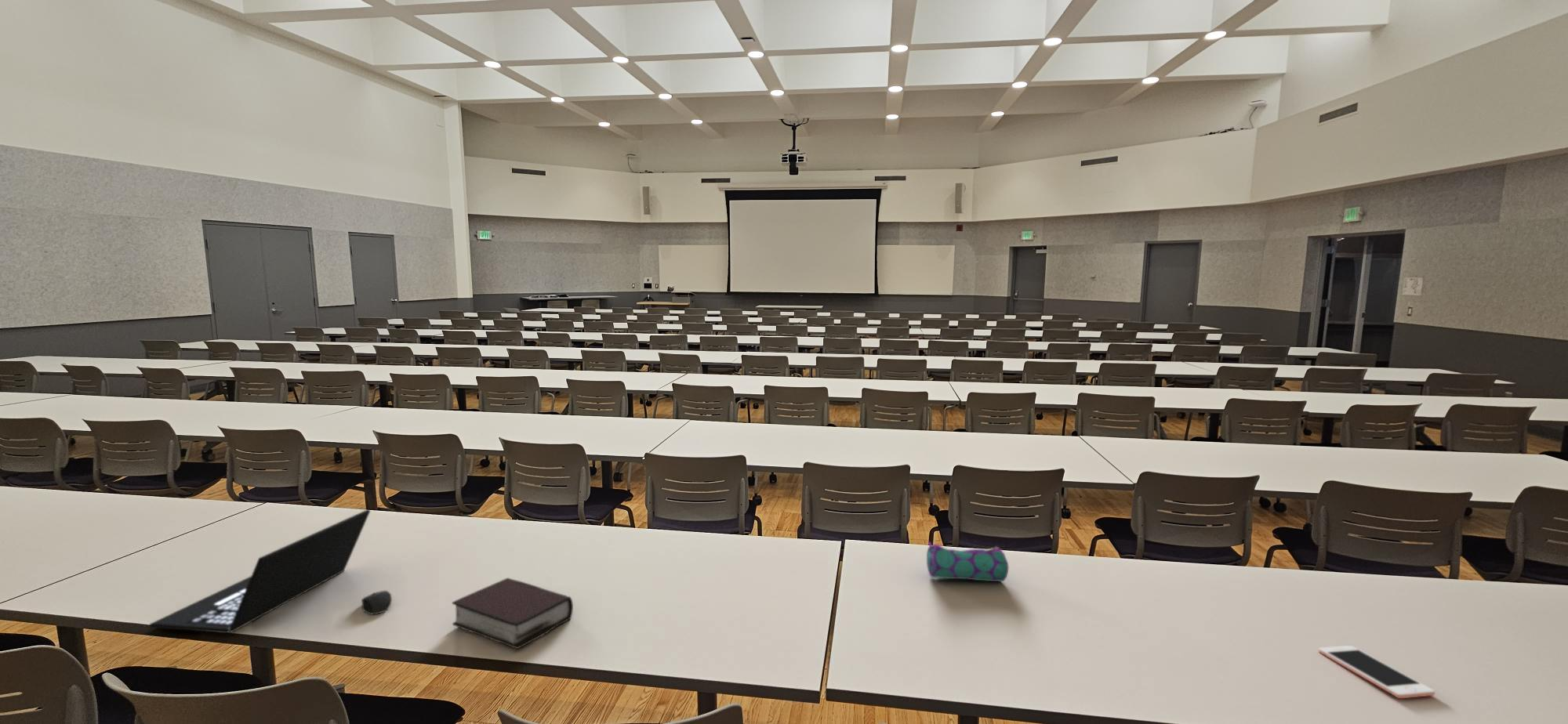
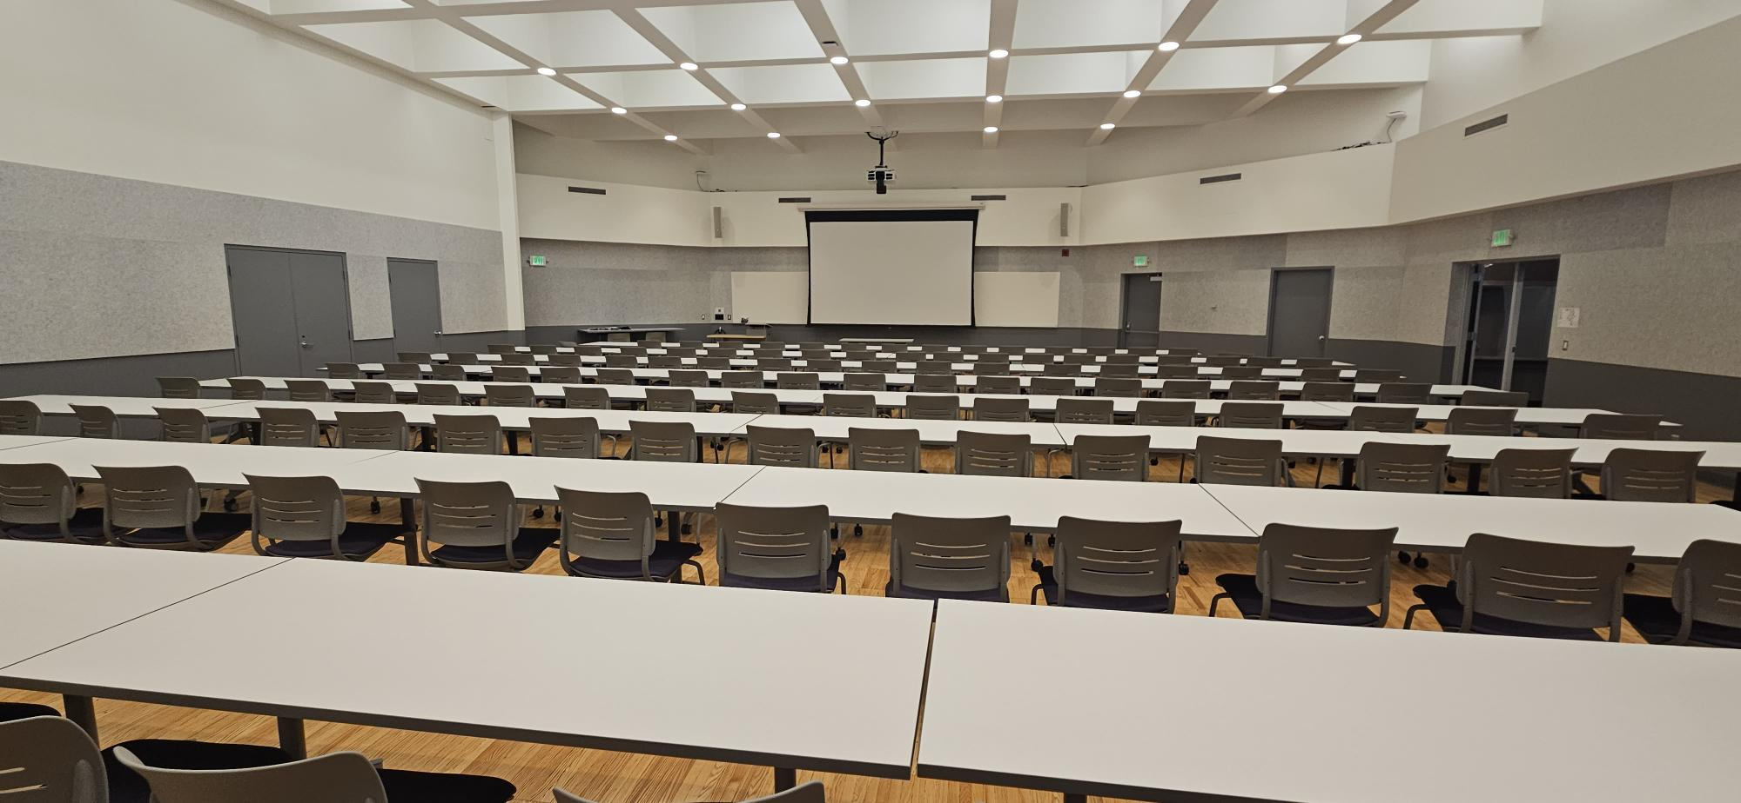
- laptop [149,509,371,634]
- pencil case [926,541,1009,582]
- cell phone [1318,645,1436,699]
- mouse [361,590,393,615]
- bible [452,577,574,650]
